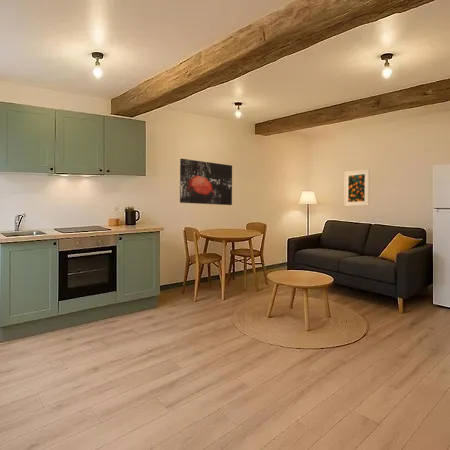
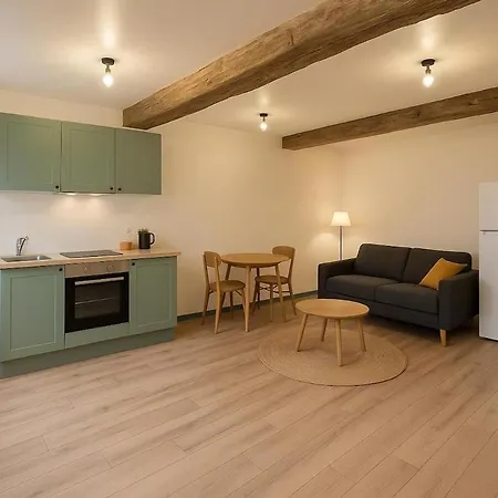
- wall art [179,158,233,206]
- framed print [343,168,370,207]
